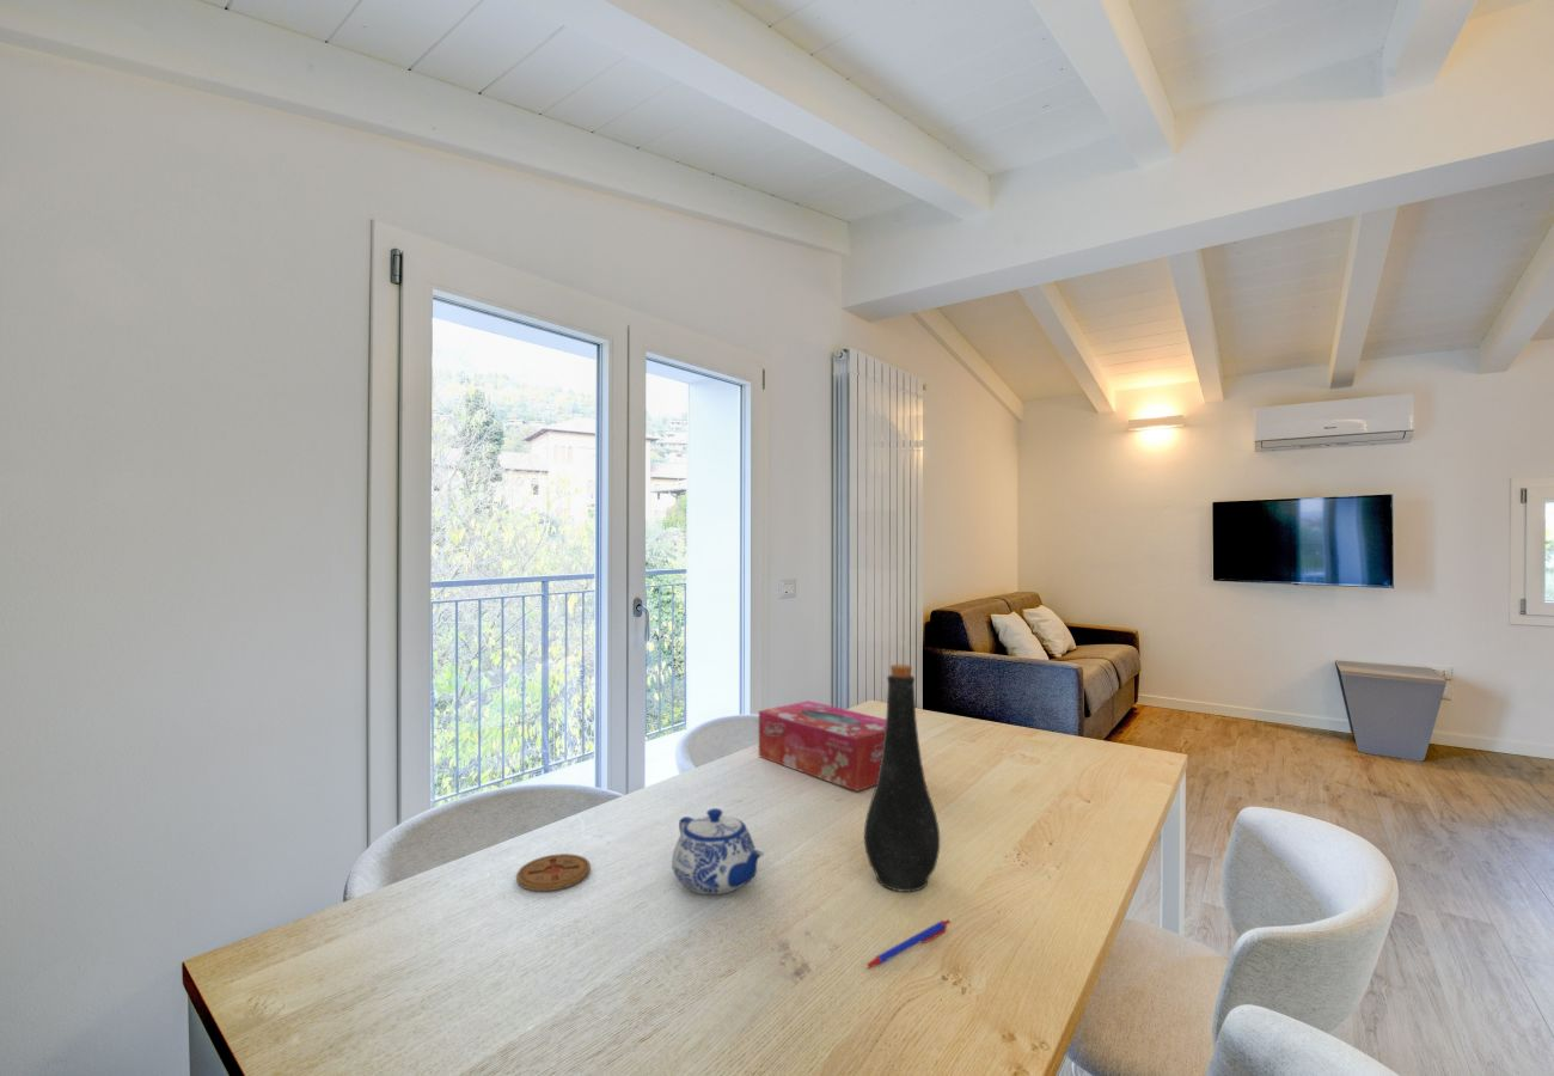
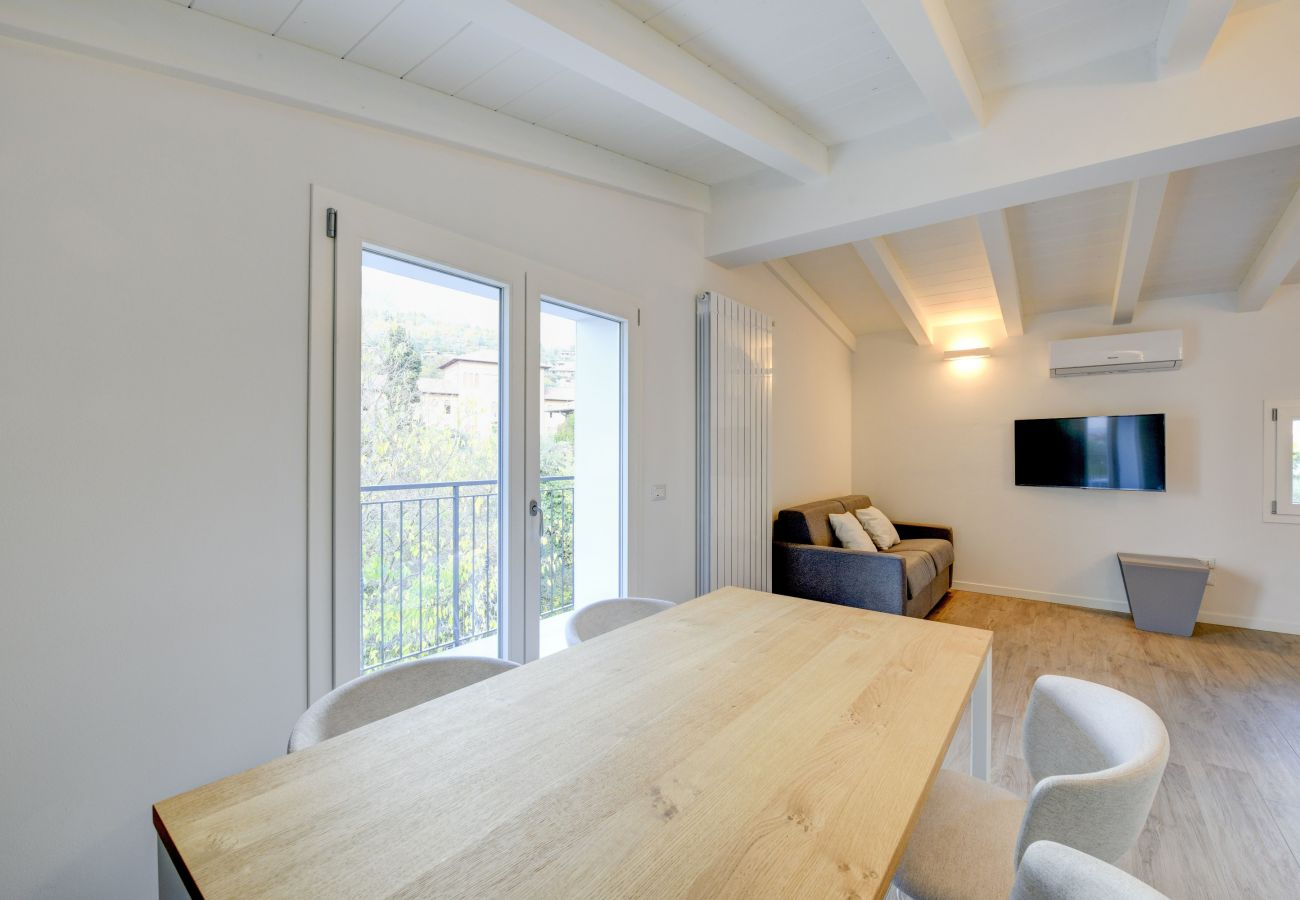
- pen [864,918,952,970]
- coaster [515,852,592,892]
- bottle [863,664,941,893]
- tissue box [758,699,886,793]
- teapot [671,807,765,895]
